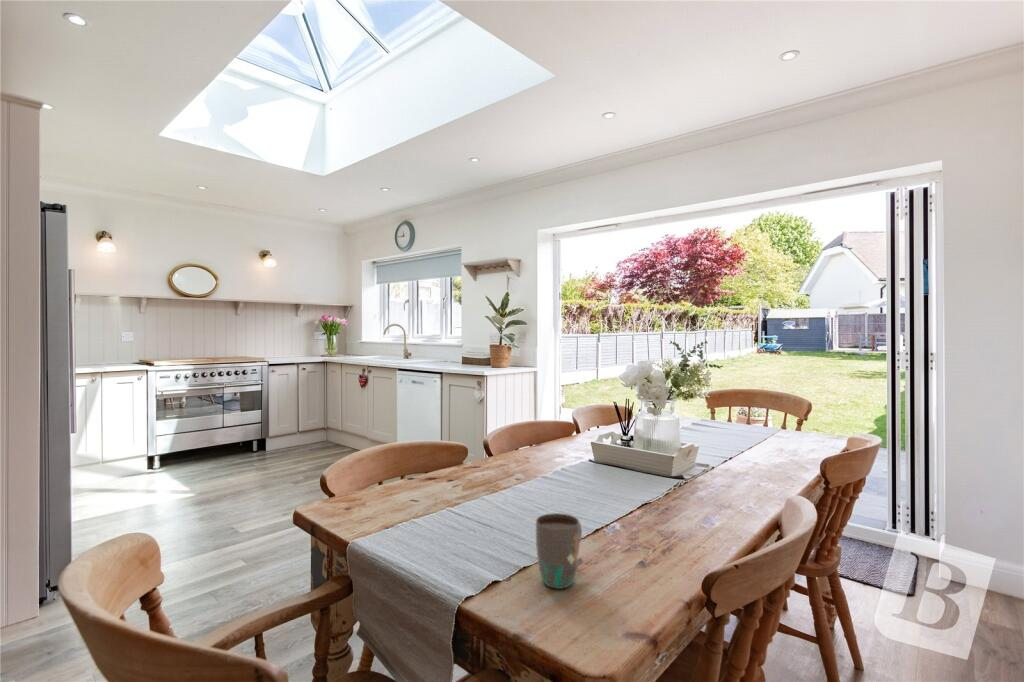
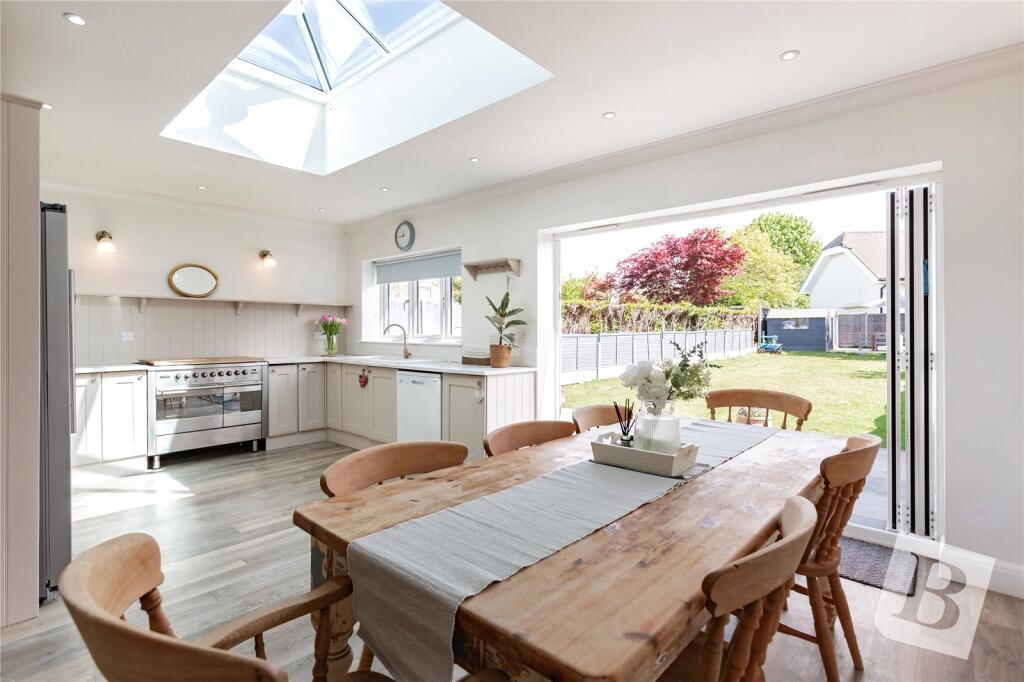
- mug [535,512,583,590]
